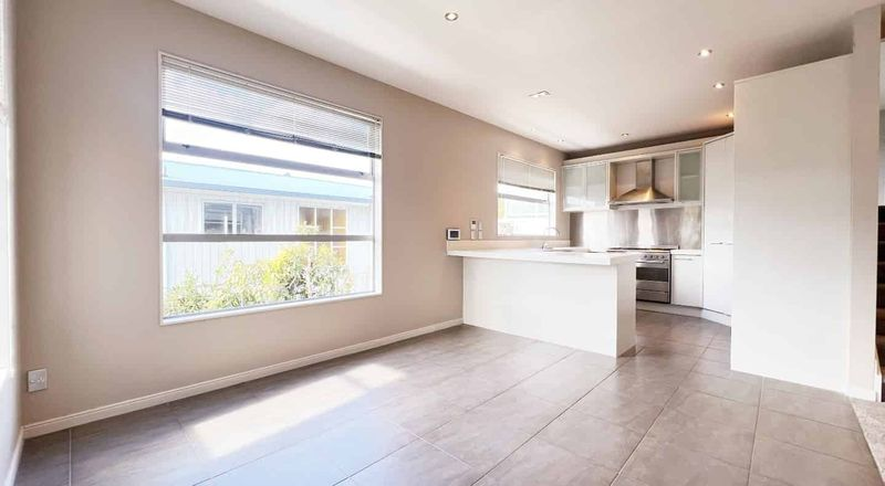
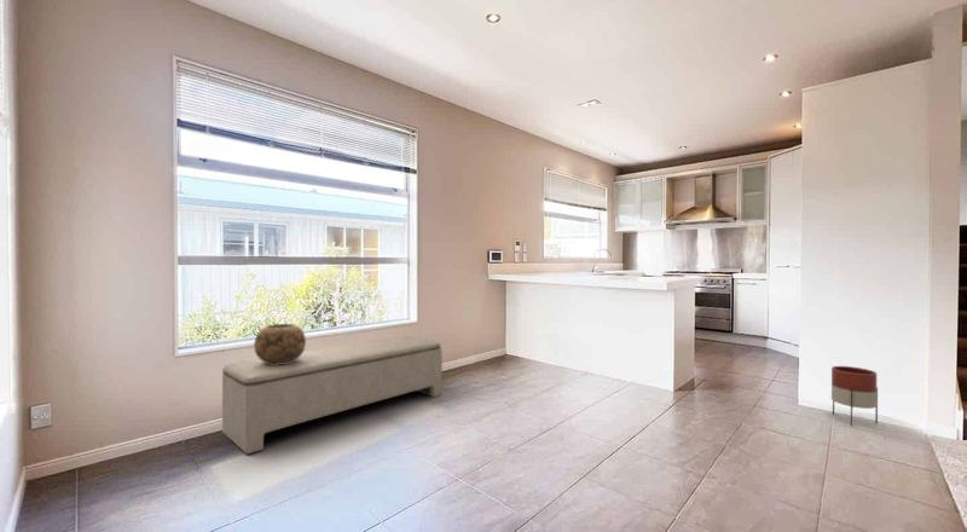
+ bench [221,335,444,456]
+ planter [830,365,879,428]
+ decorative bowl [253,323,307,365]
